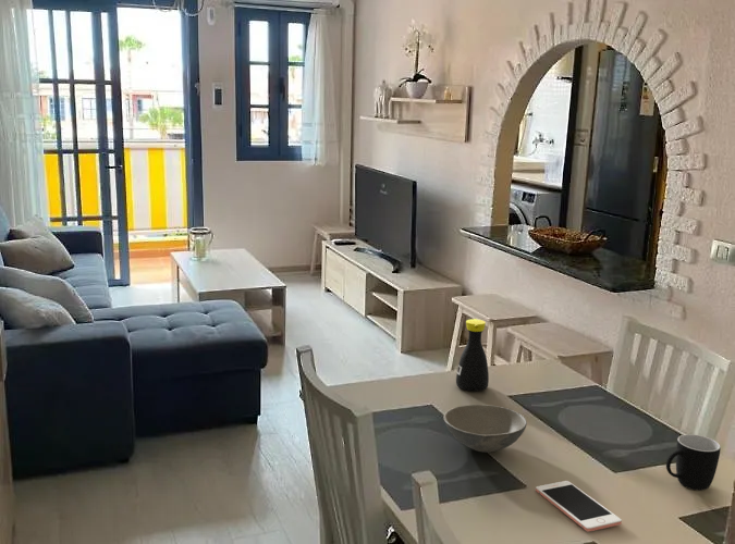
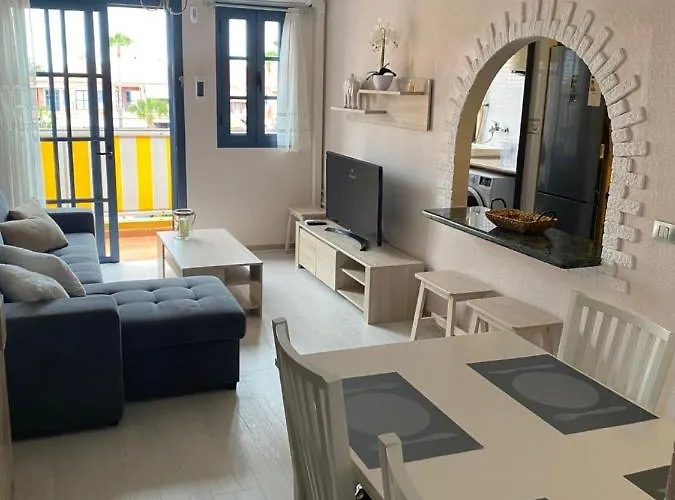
- mug [665,433,722,492]
- bottle [455,318,490,392]
- cell phone [535,480,623,533]
- soup bowl [442,404,528,454]
